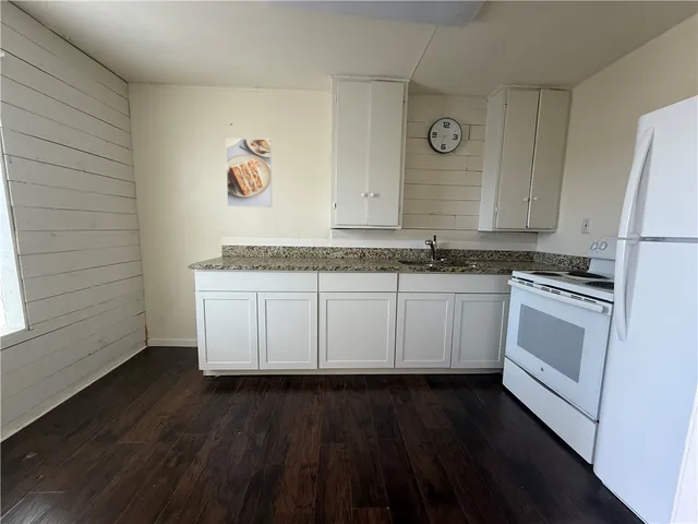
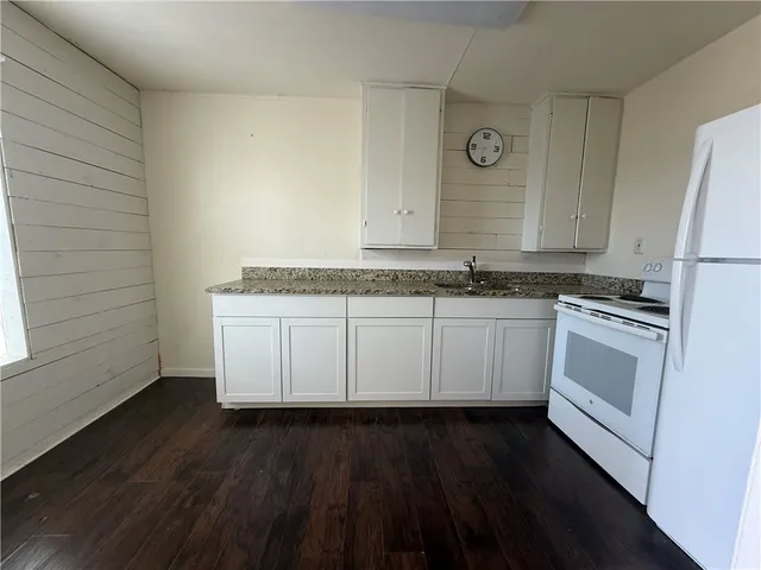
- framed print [225,136,273,209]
